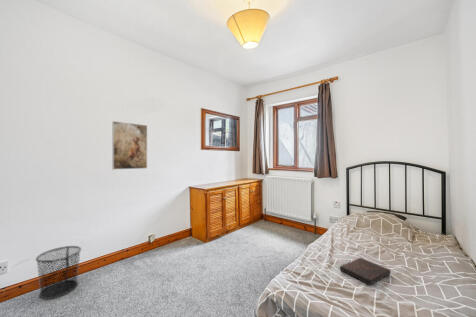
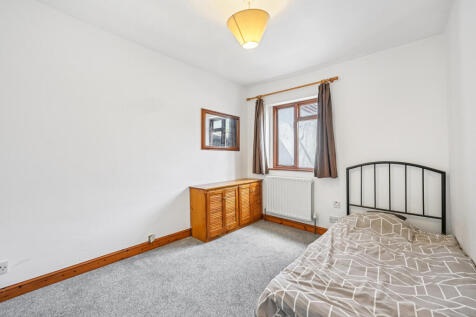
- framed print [111,120,148,170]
- book [339,257,391,286]
- waste bin [35,245,82,300]
